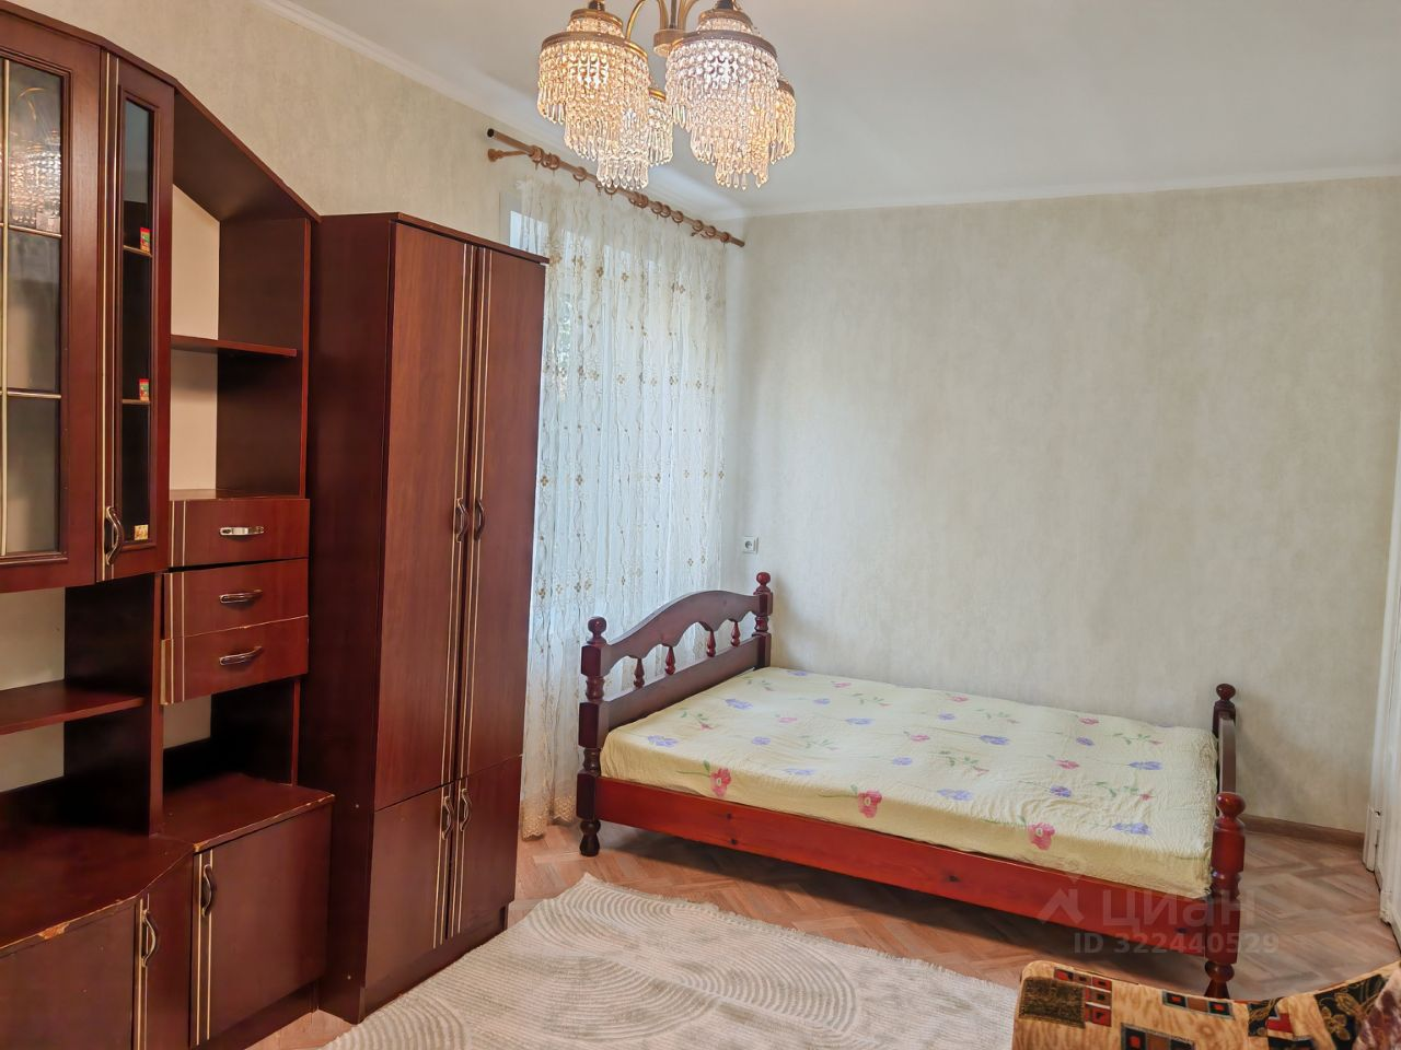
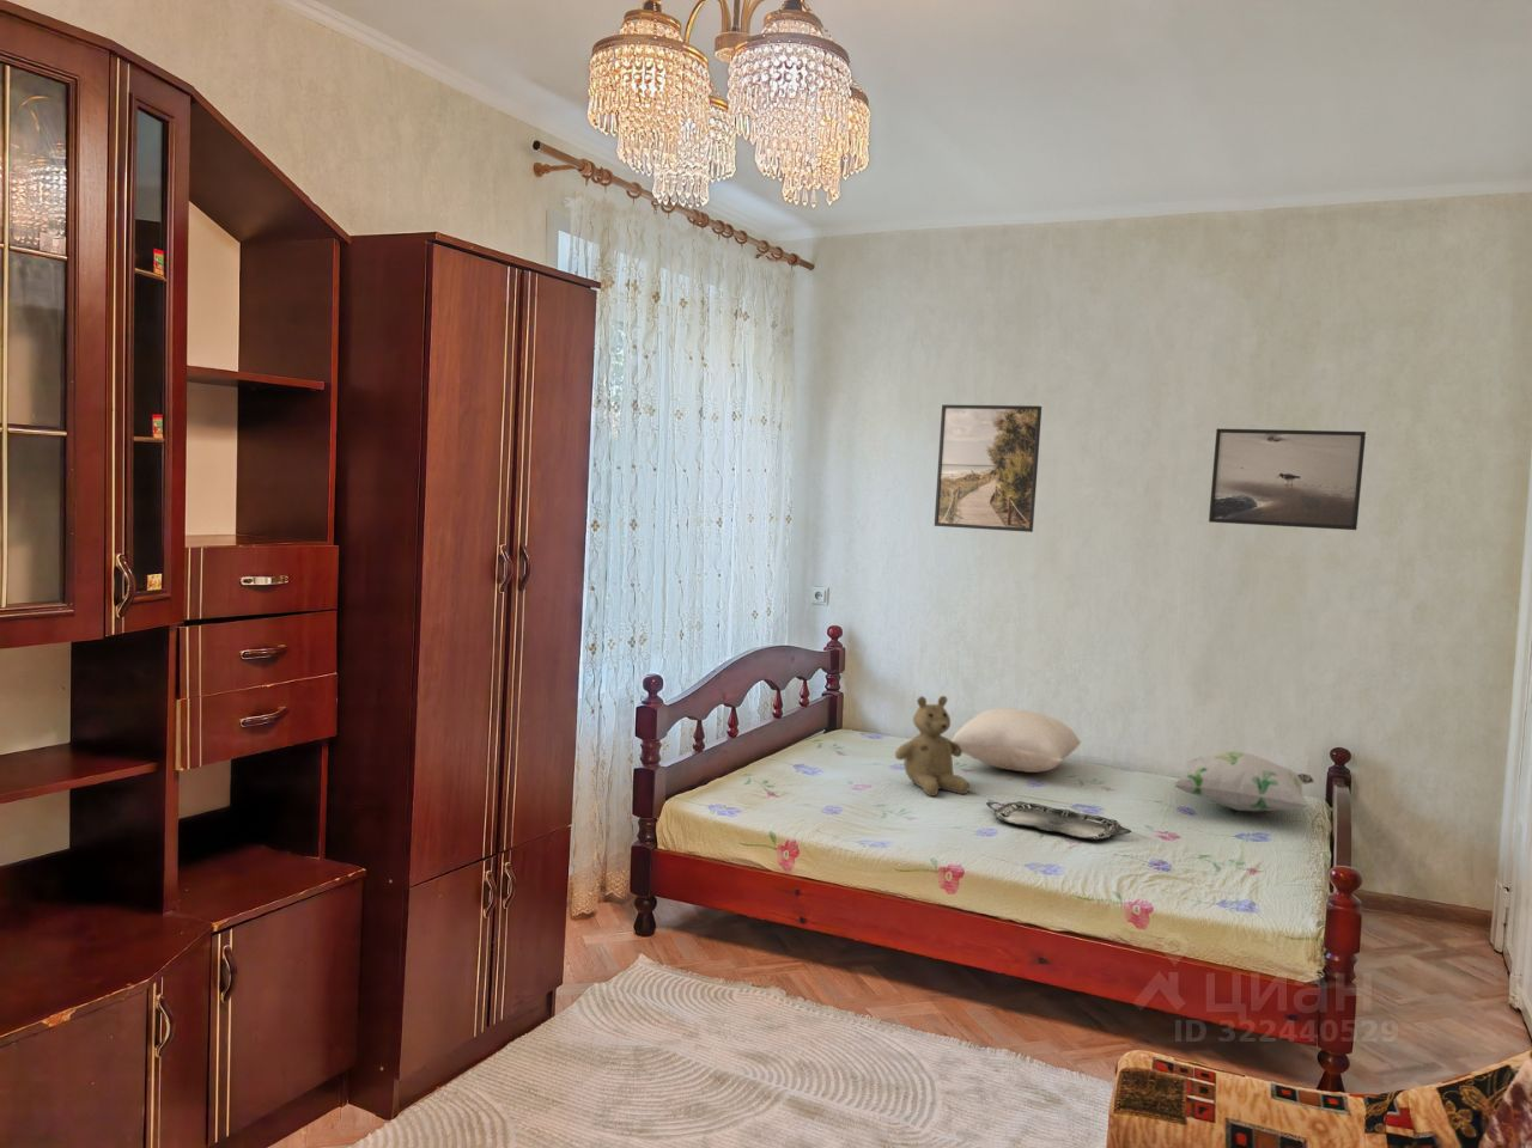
+ teddy bear [894,695,971,797]
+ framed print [1208,427,1367,531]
+ pillow [951,707,1082,774]
+ serving tray [986,800,1133,840]
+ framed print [934,404,1042,533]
+ decorative pillow [1173,750,1315,812]
